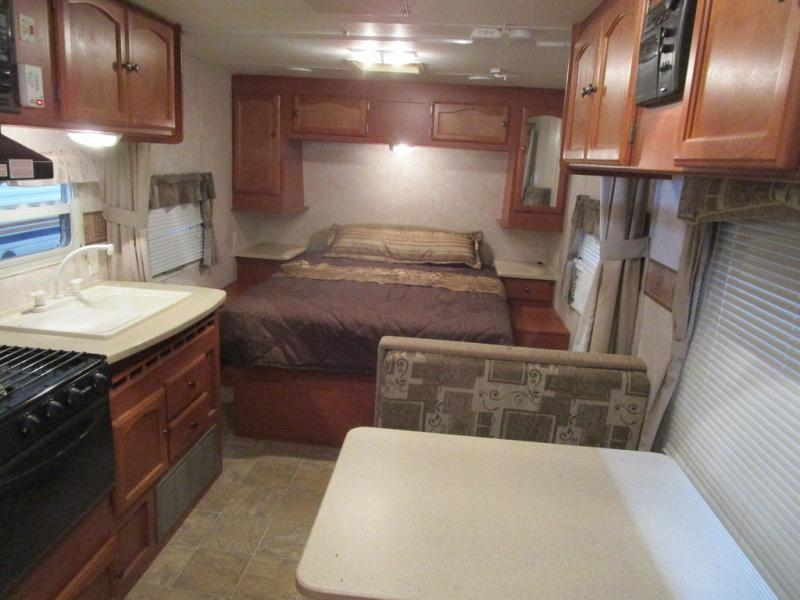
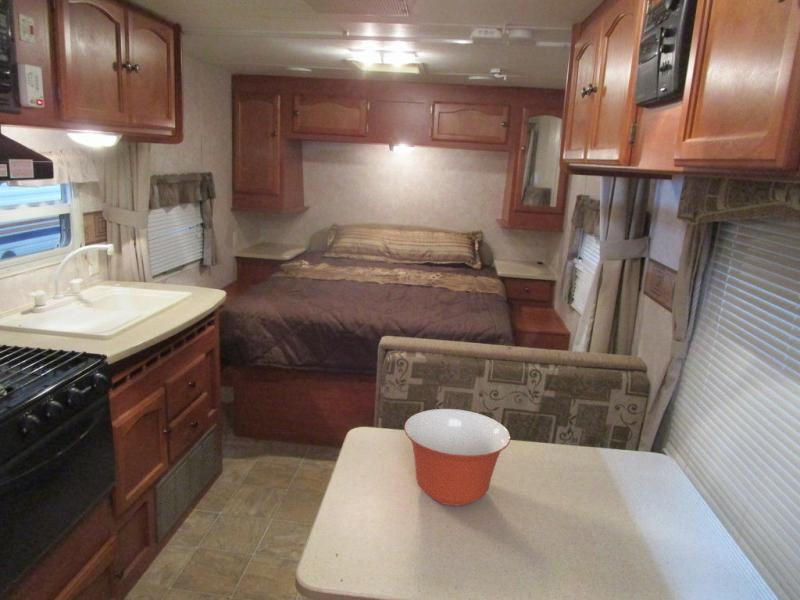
+ mixing bowl [403,408,512,506]
